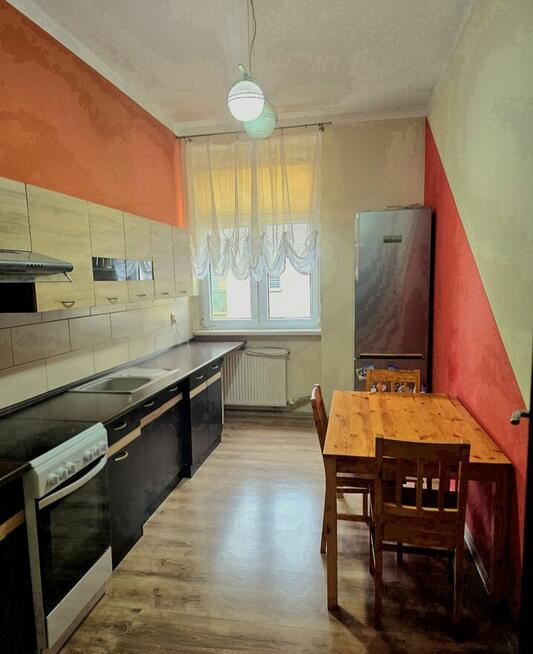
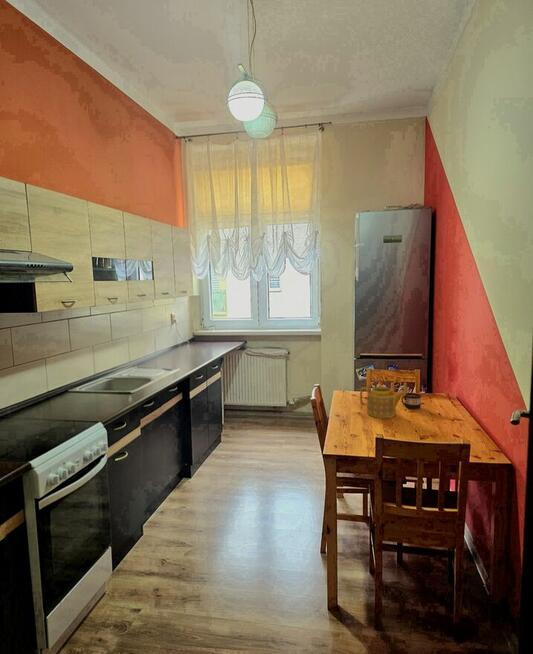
+ cup [400,392,422,410]
+ teapot [359,386,406,419]
